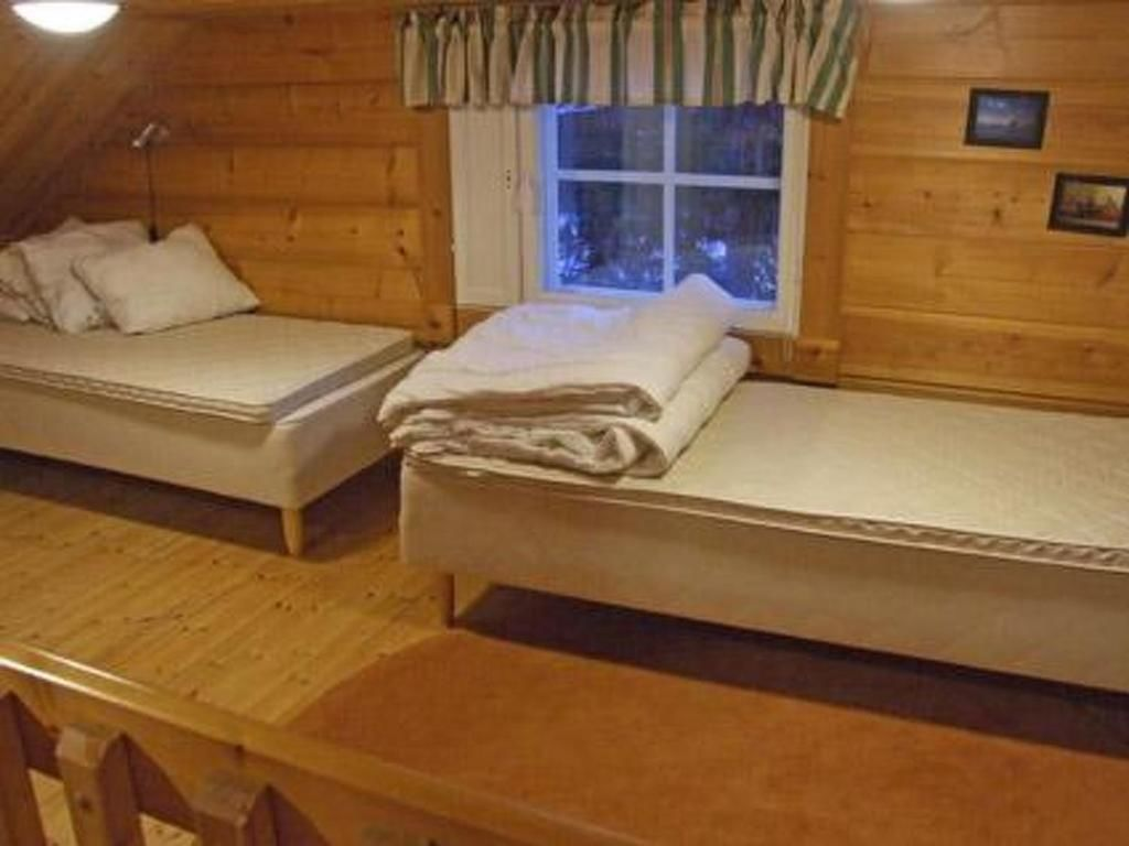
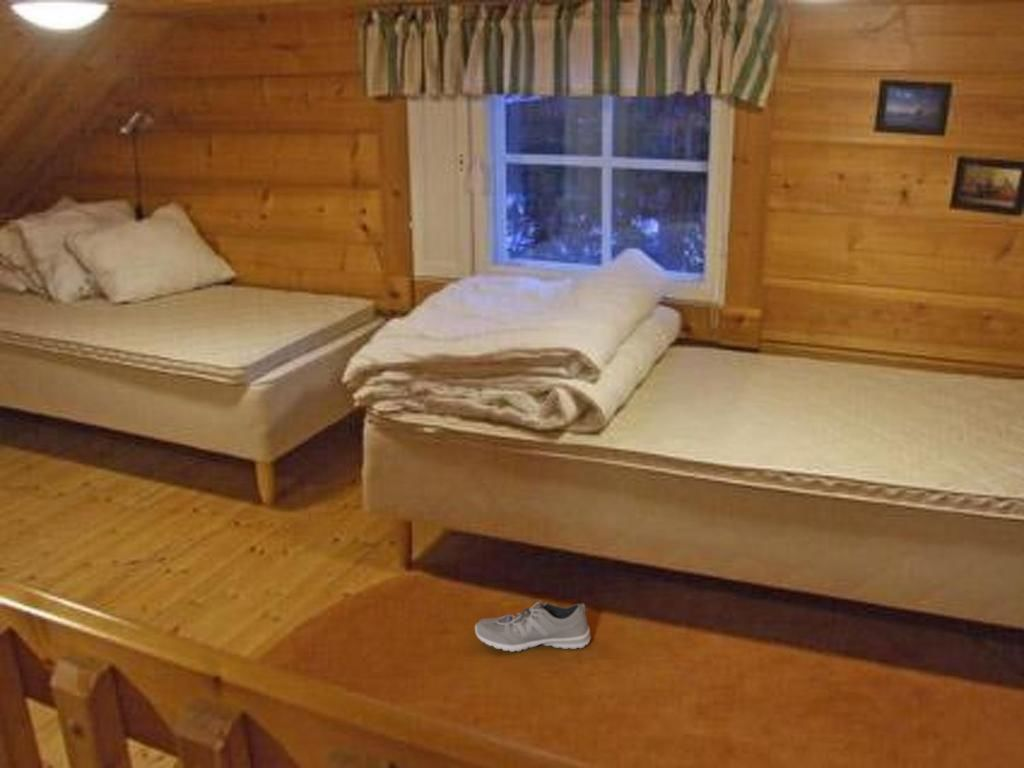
+ sneaker [474,599,592,653]
